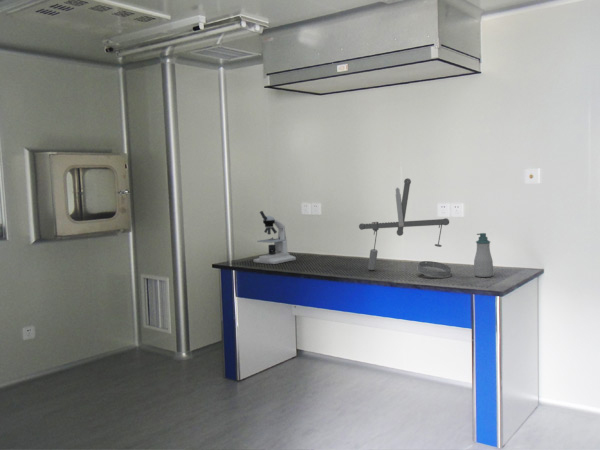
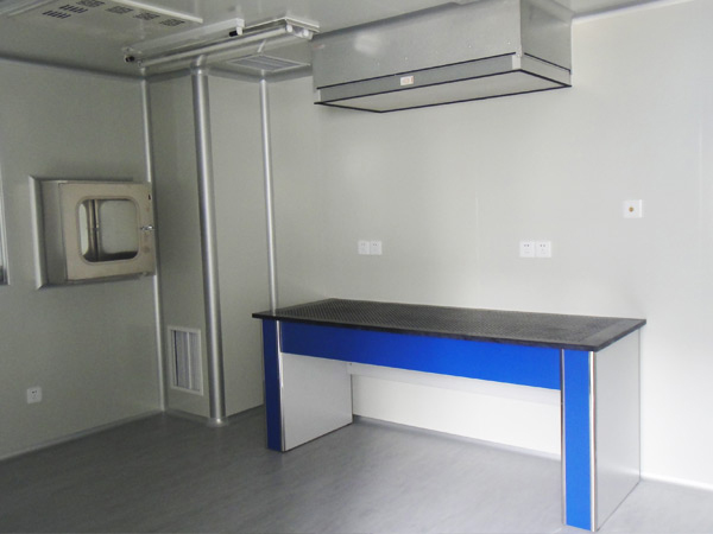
- microscope [253,210,297,265]
- laboratory equipment [358,177,452,279]
- soap bottle [473,232,494,278]
